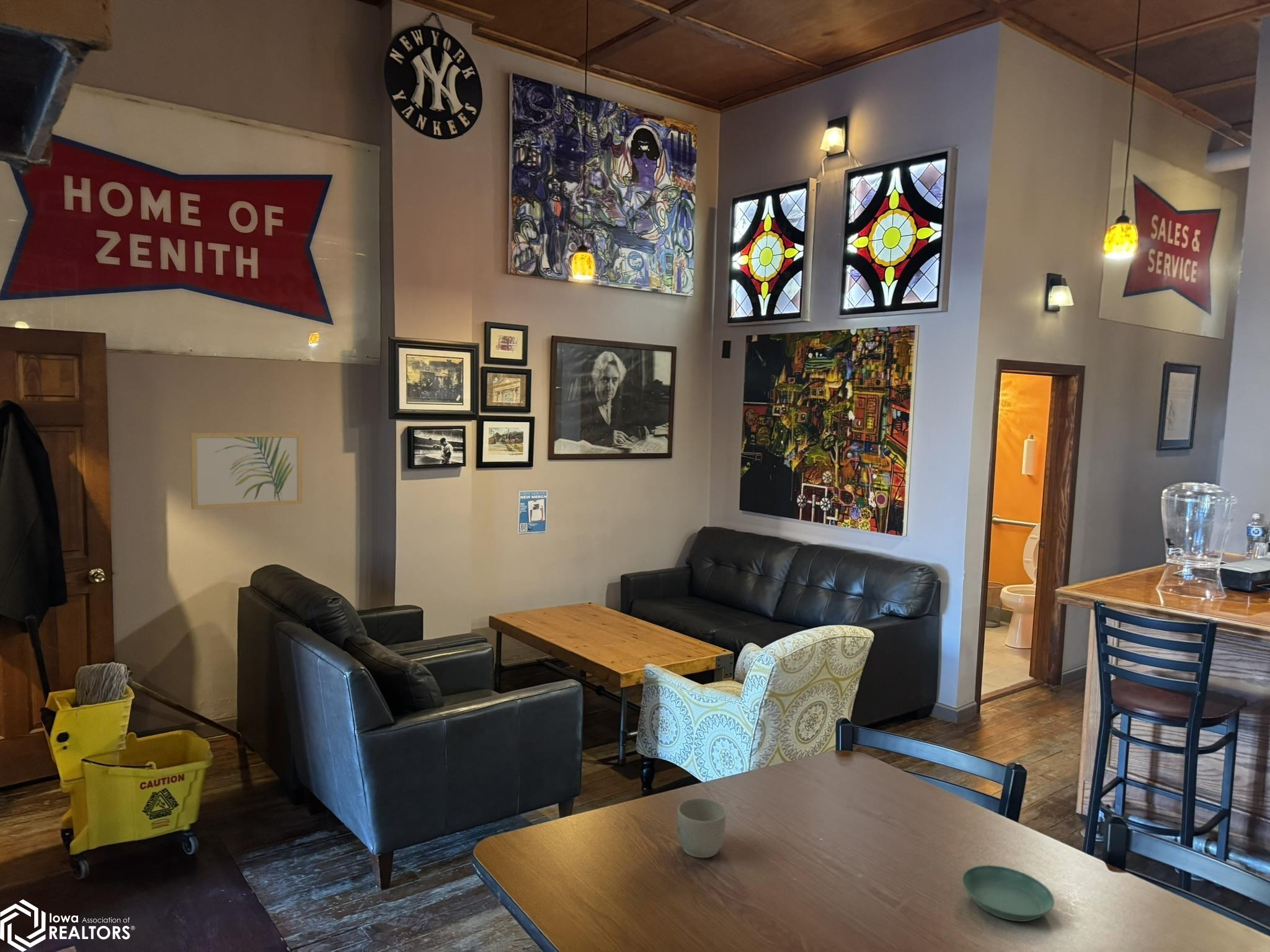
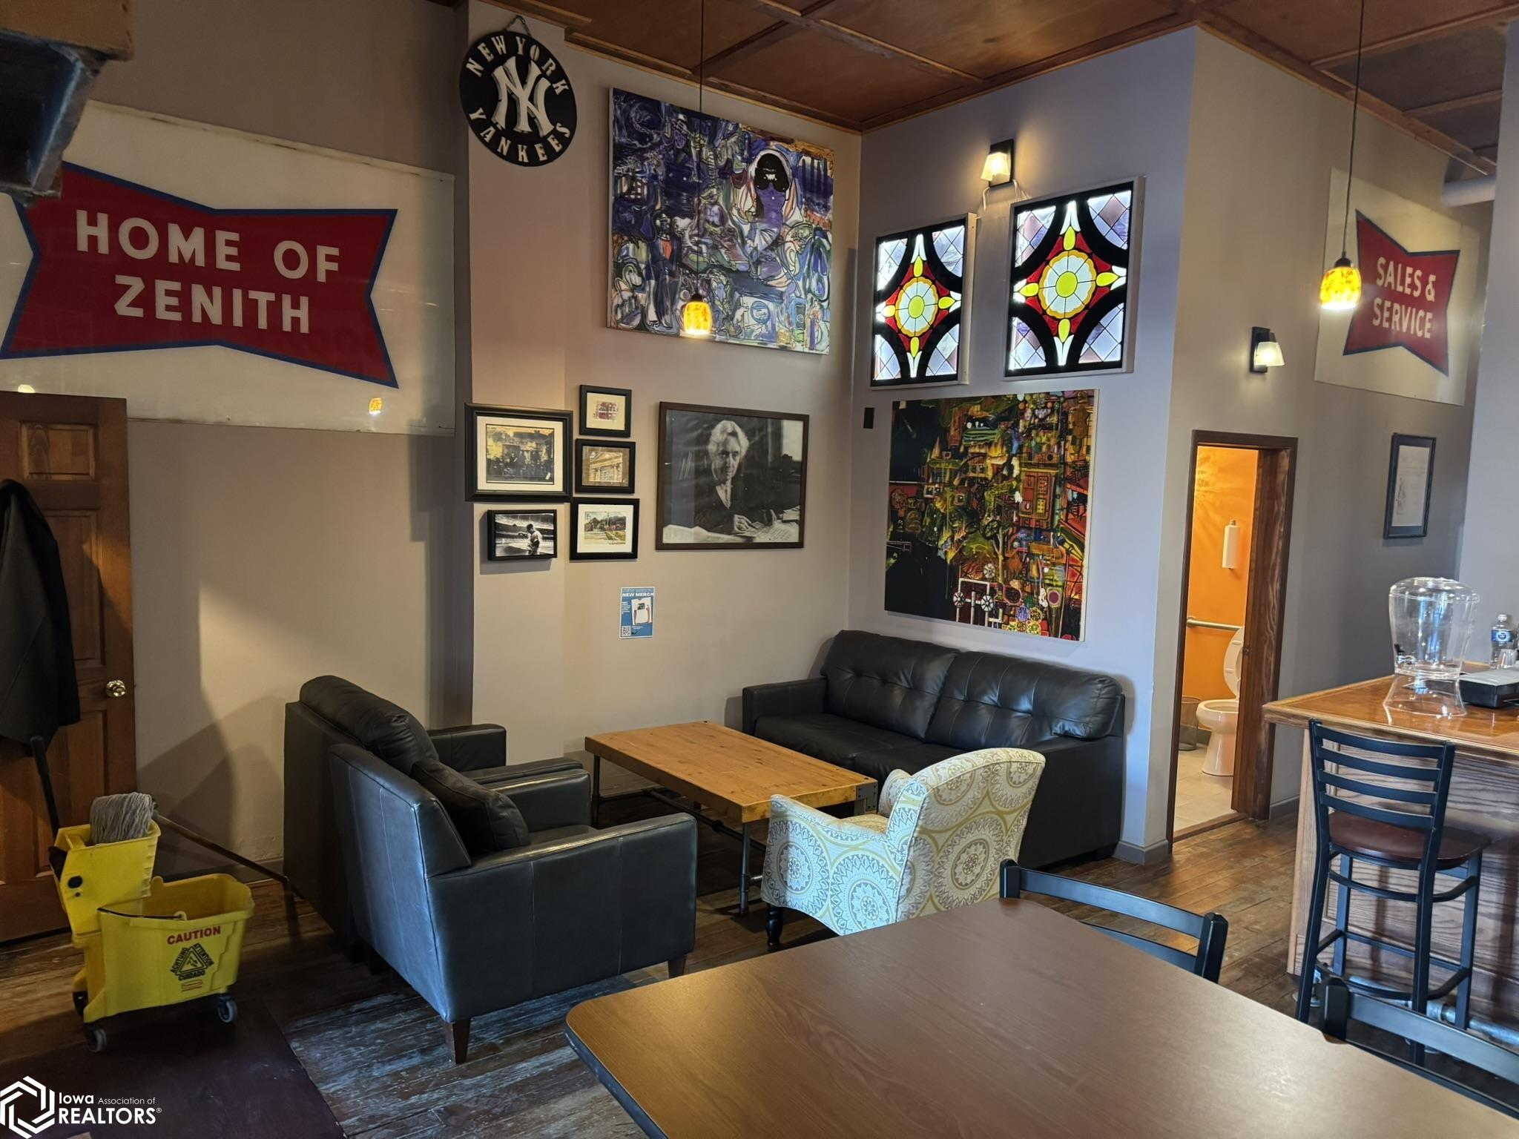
- saucer [961,865,1055,922]
- wall art [189,432,303,510]
- mug [677,798,727,858]
